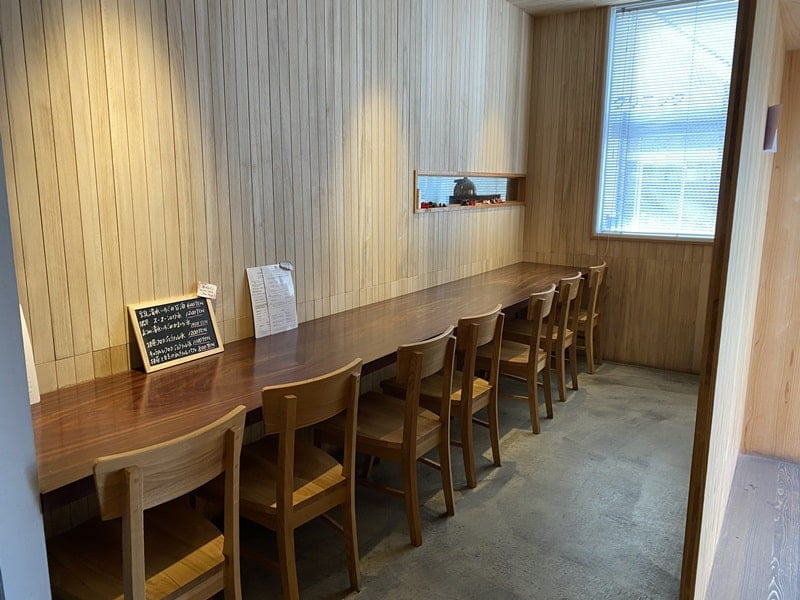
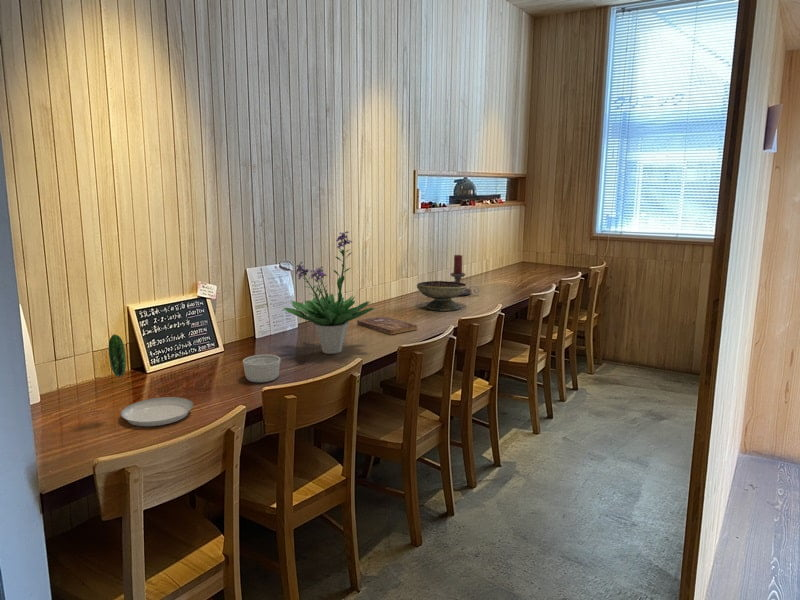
+ potted plant [283,230,375,355]
+ plate [108,333,194,427]
+ decorative bowl [416,280,468,312]
+ bible [356,315,418,336]
+ candle holder [450,254,480,297]
+ ramekin [242,354,282,383]
